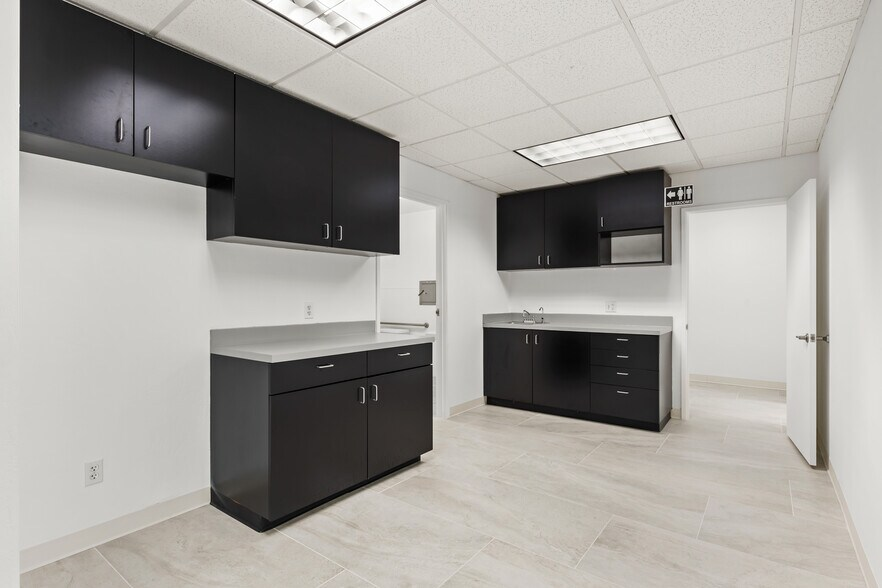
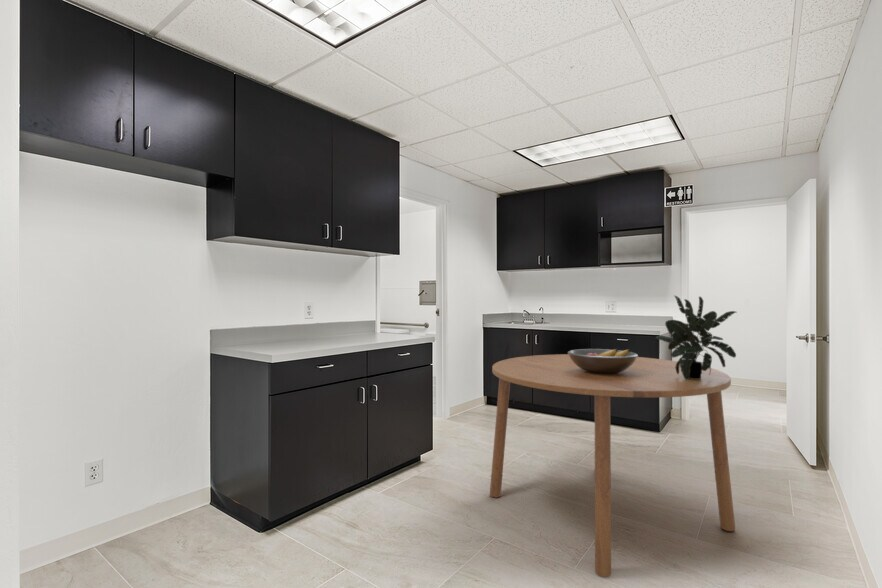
+ fruit bowl [567,348,639,374]
+ dining table [489,353,736,578]
+ potted plant [654,295,738,380]
